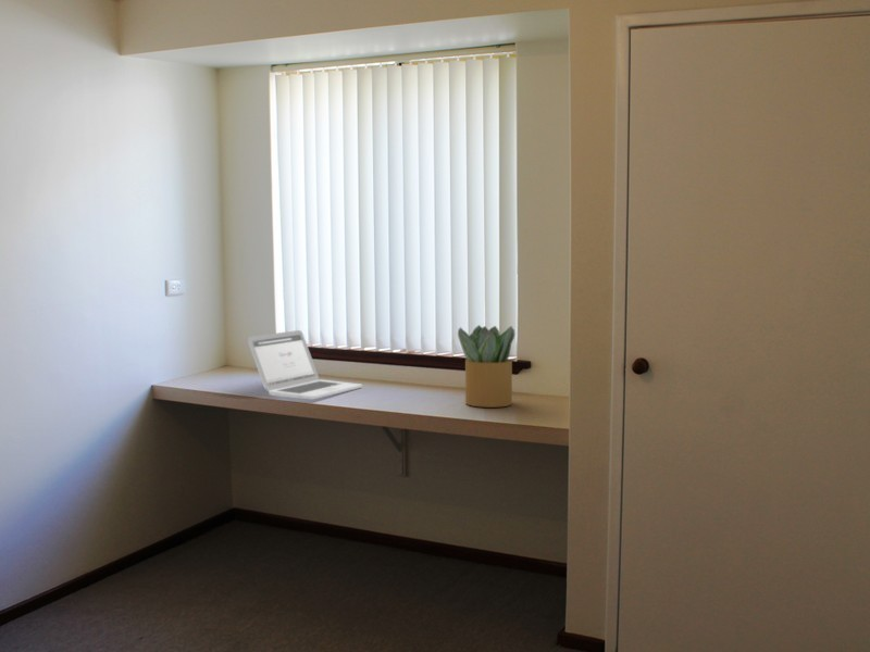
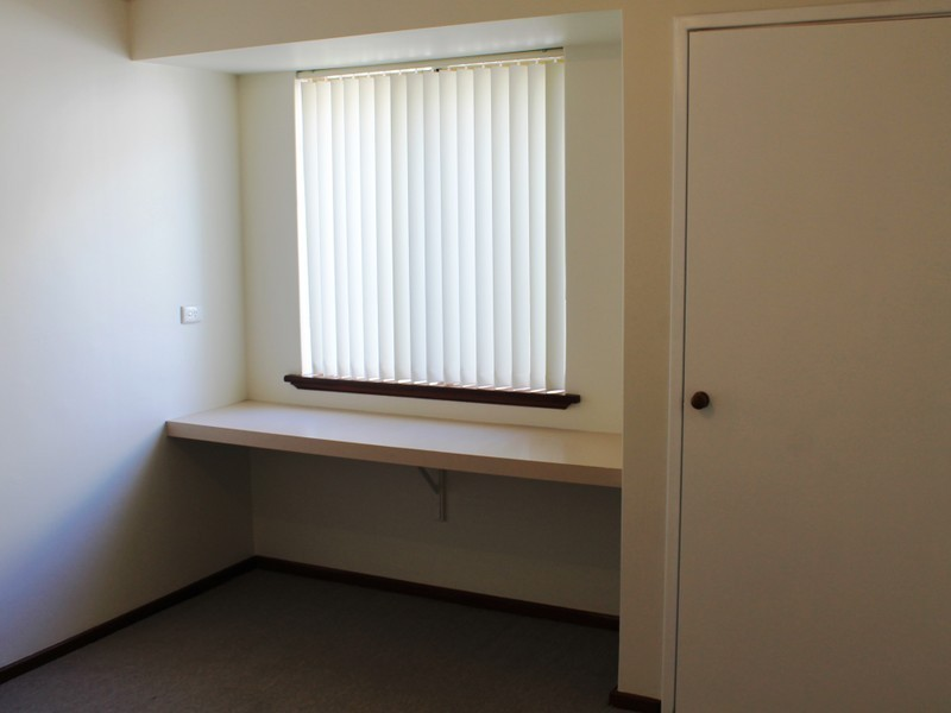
- laptop [247,329,363,400]
- potted plant [457,324,515,409]
